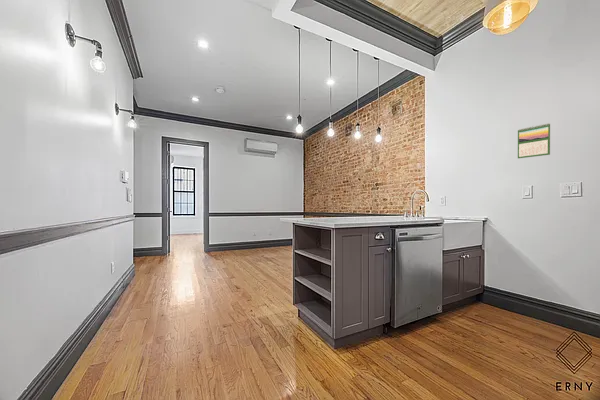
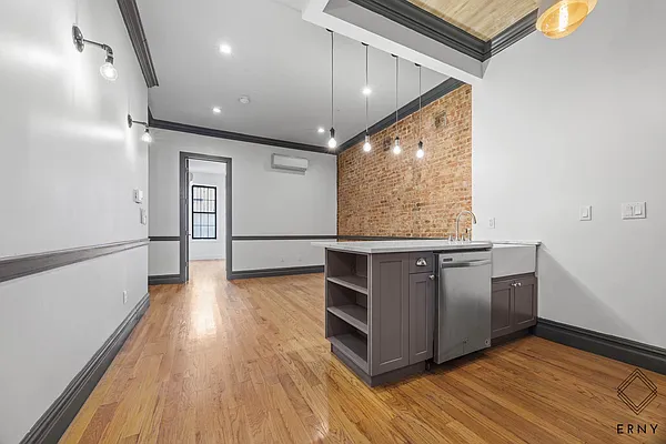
- calendar [517,122,551,159]
